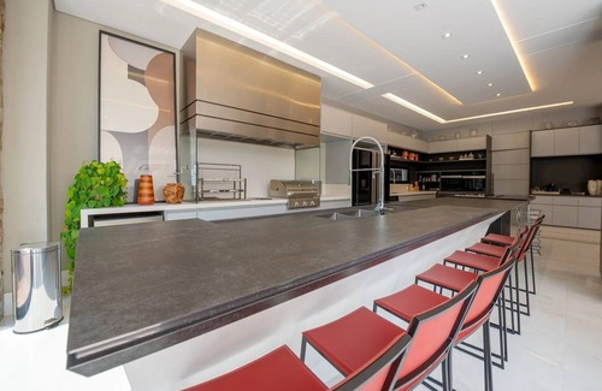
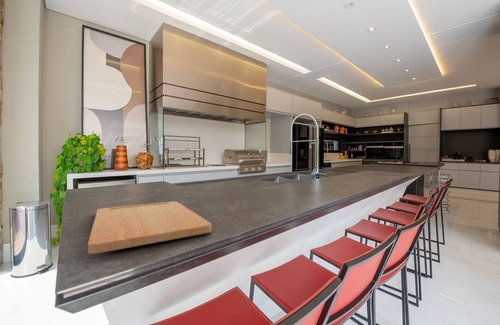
+ cutting board [87,201,212,255]
